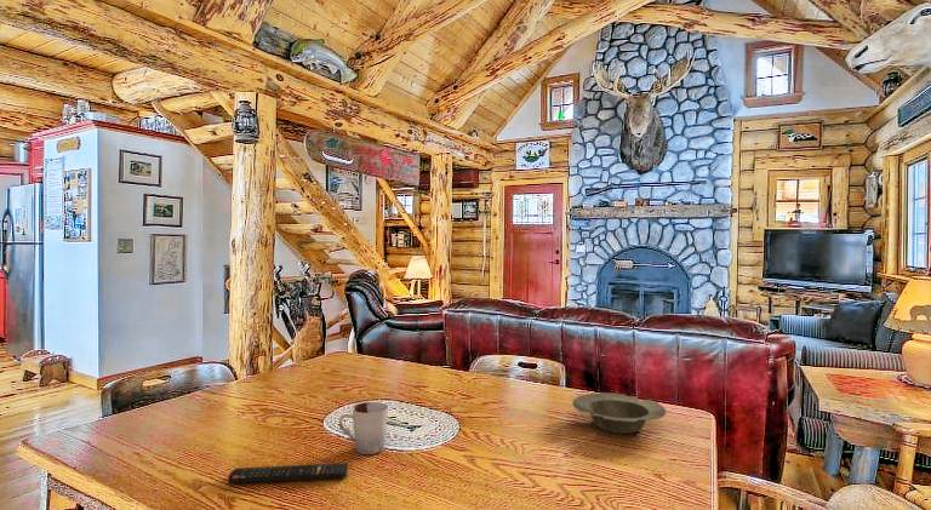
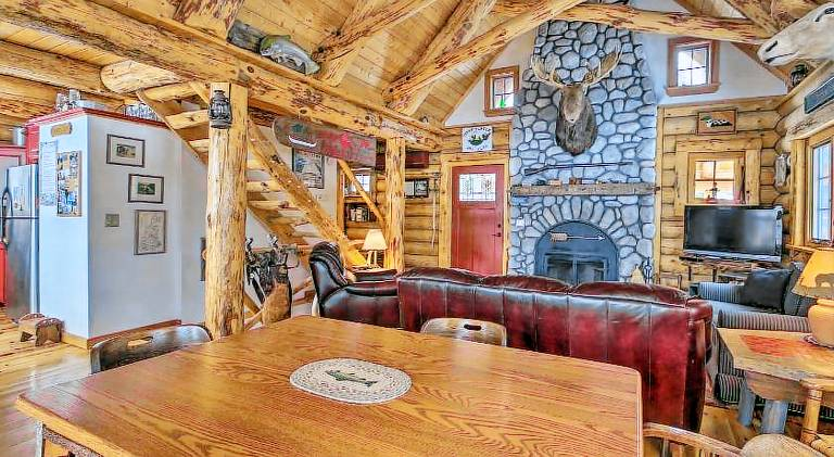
- bowl [571,391,667,435]
- cup [338,401,389,455]
- remote control [227,462,349,485]
